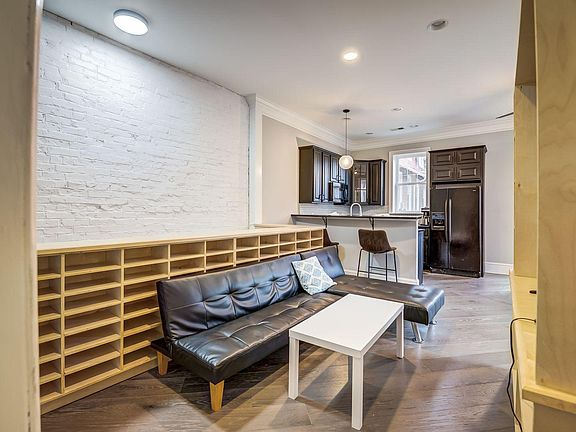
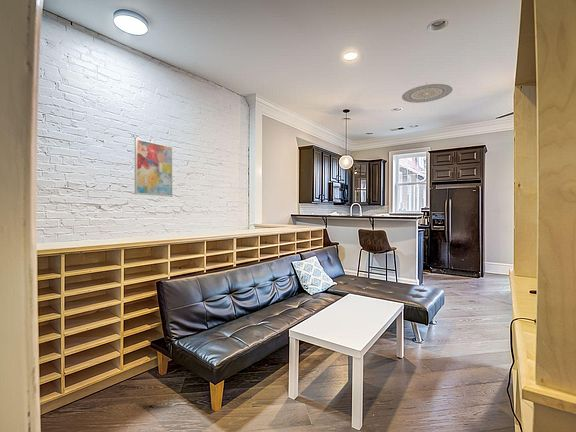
+ ceiling light [401,82,454,104]
+ wall art [134,137,173,197]
